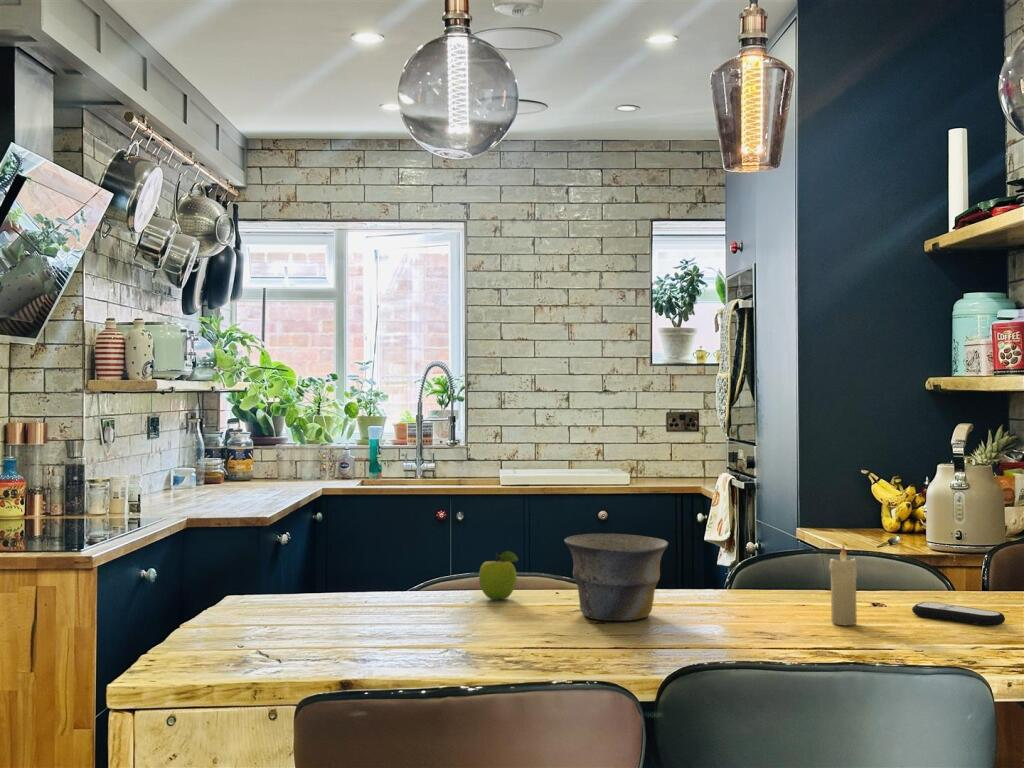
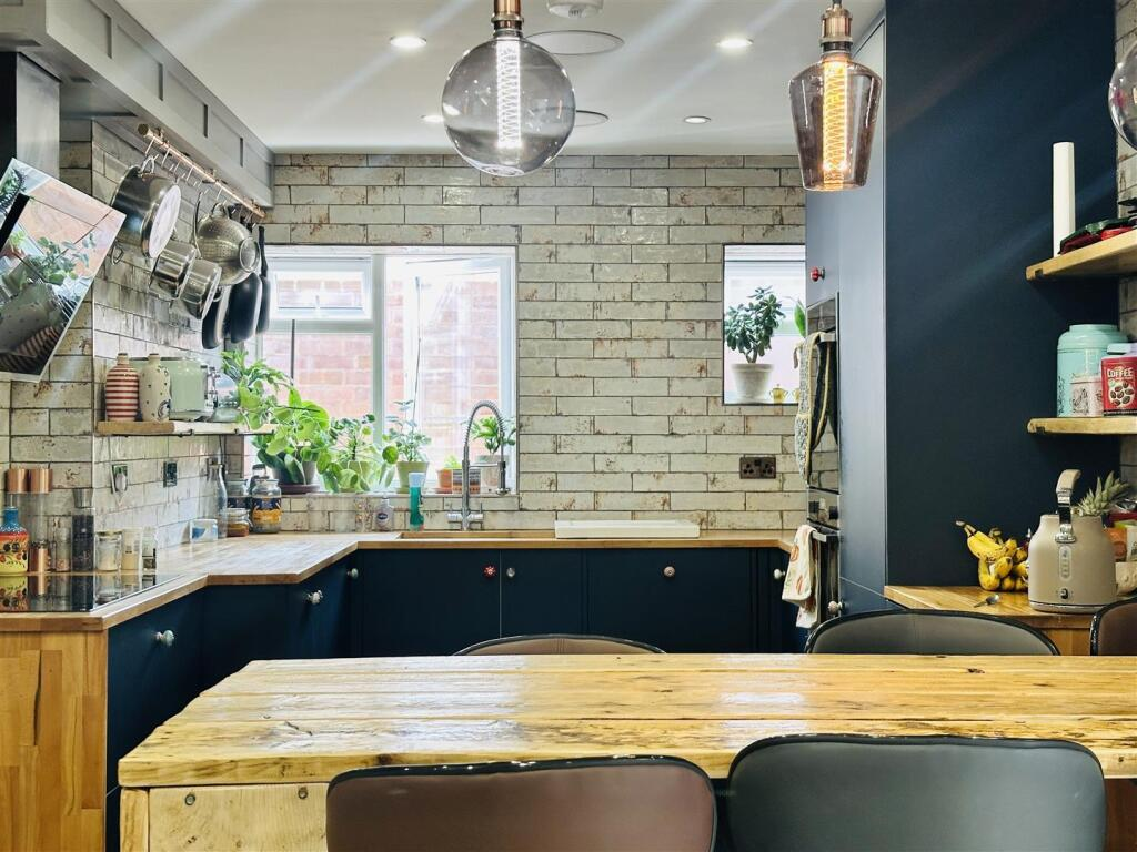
- candle [828,544,858,626]
- fruit [478,550,519,601]
- remote control [911,601,1006,627]
- bowl [563,533,669,622]
